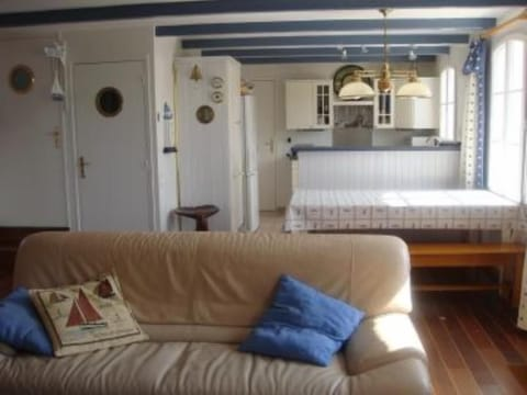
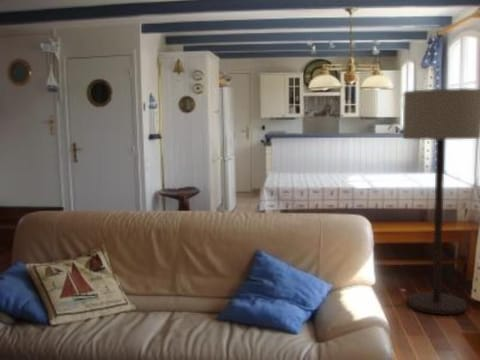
+ floor lamp [402,87,480,316]
